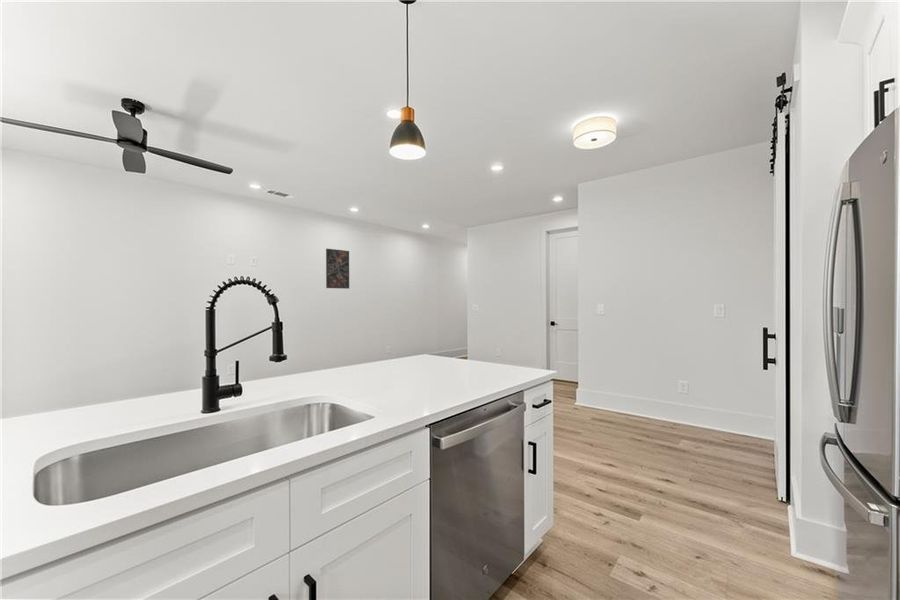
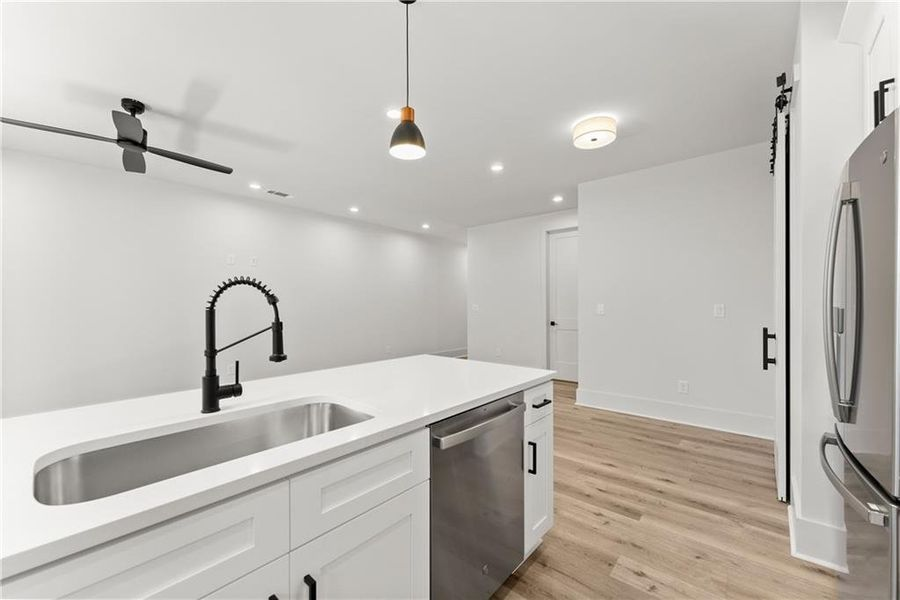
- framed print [325,248,350,290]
